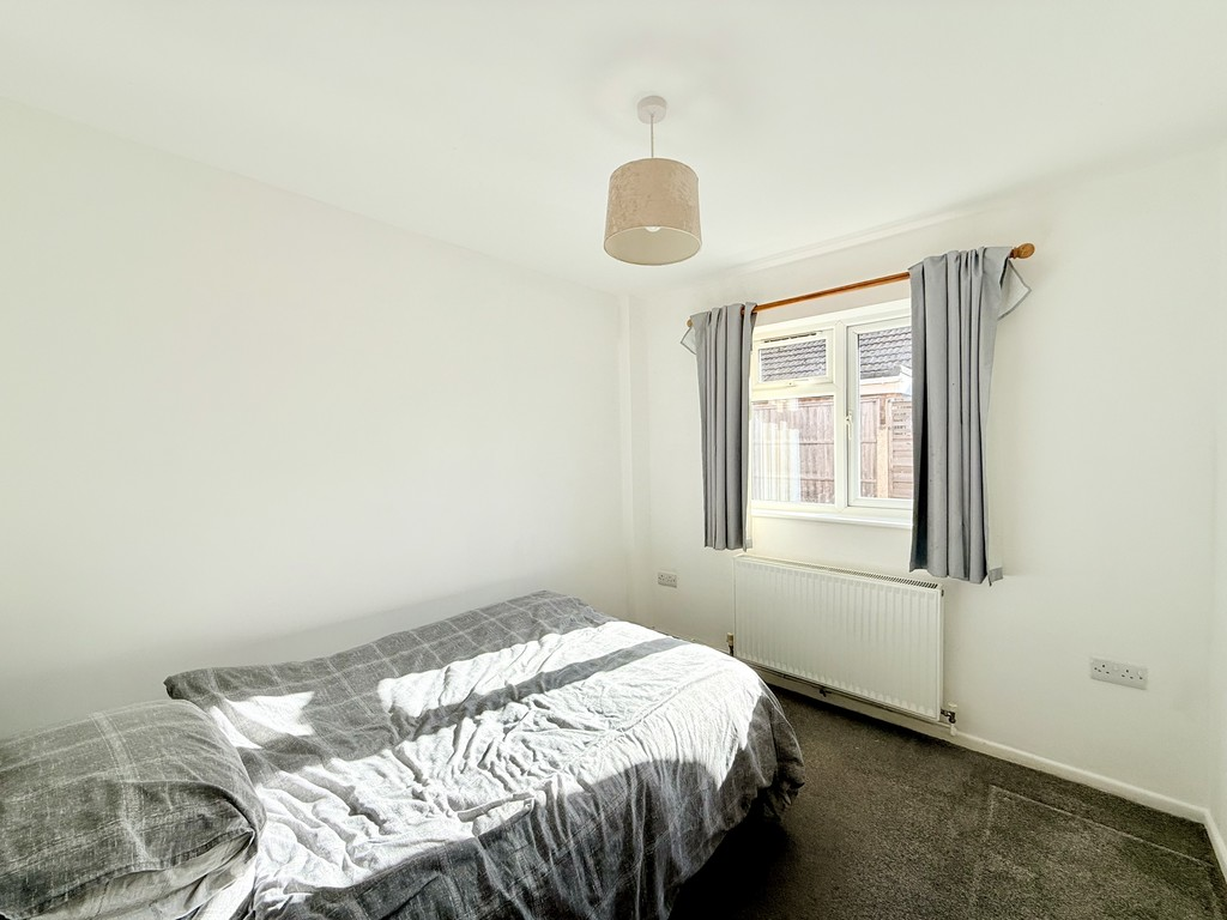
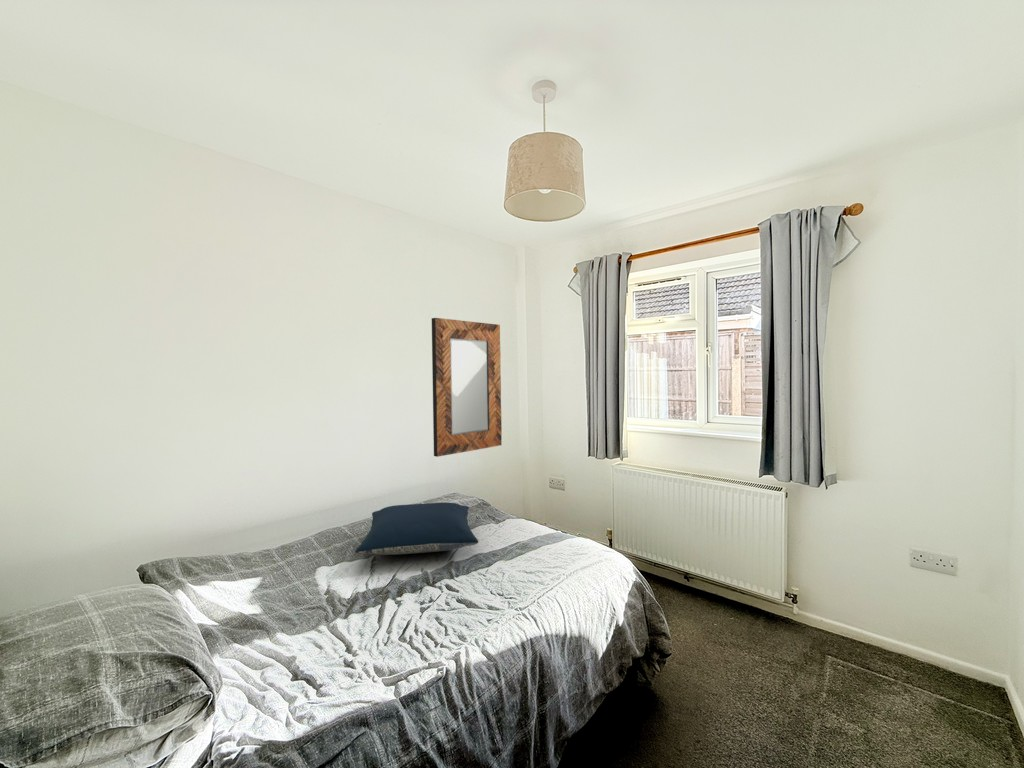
+ home mirror [431,317,503,458]
+ pillow [355,502,479,556]
